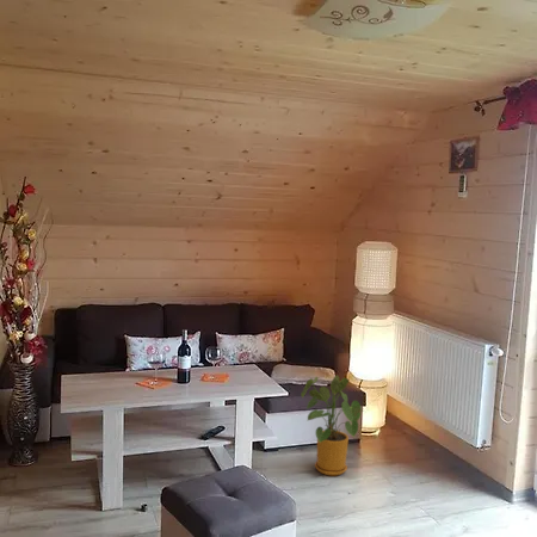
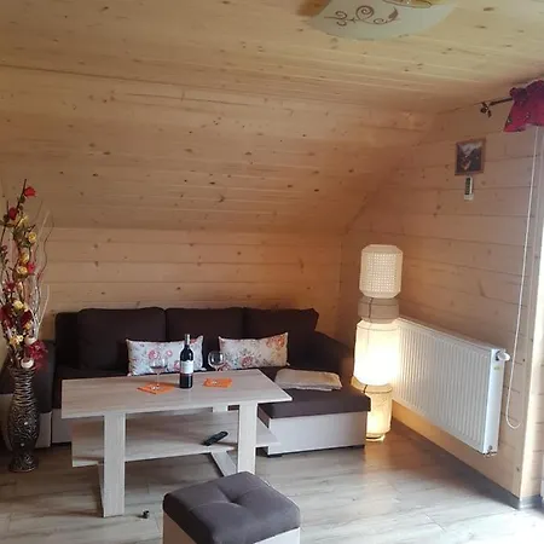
- house plant [300,375,365,476]
